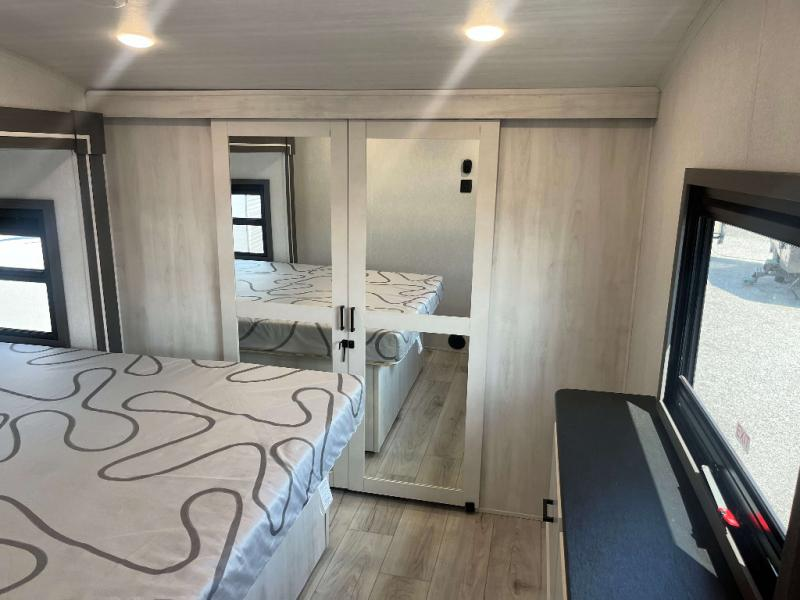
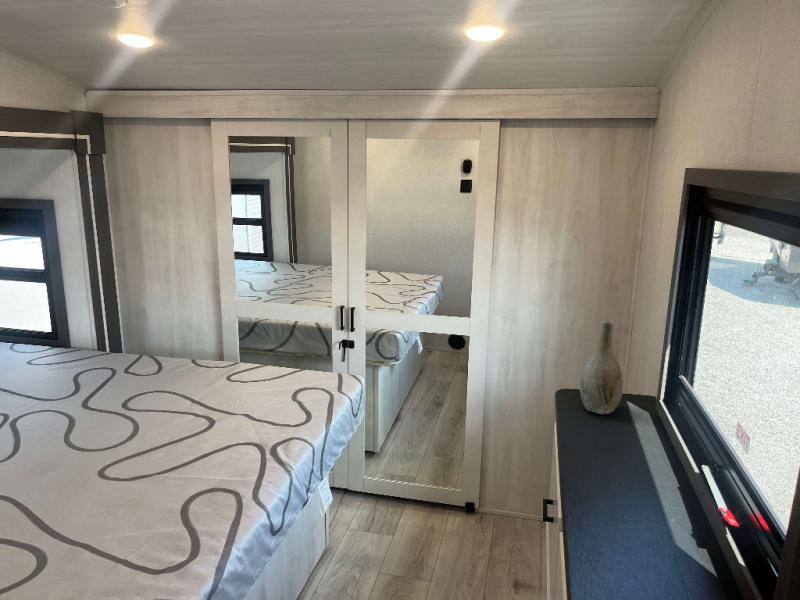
+ vase [579,320,624,415]
